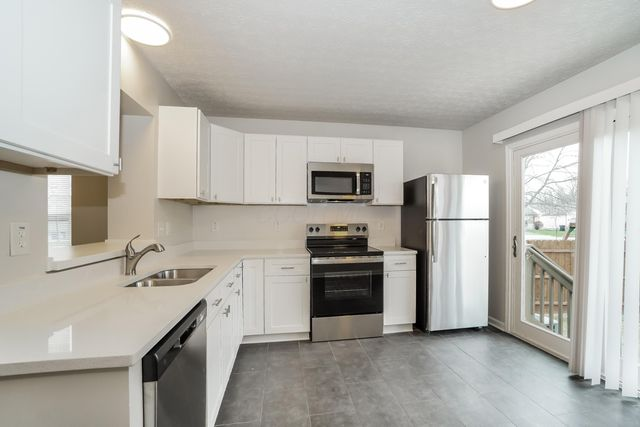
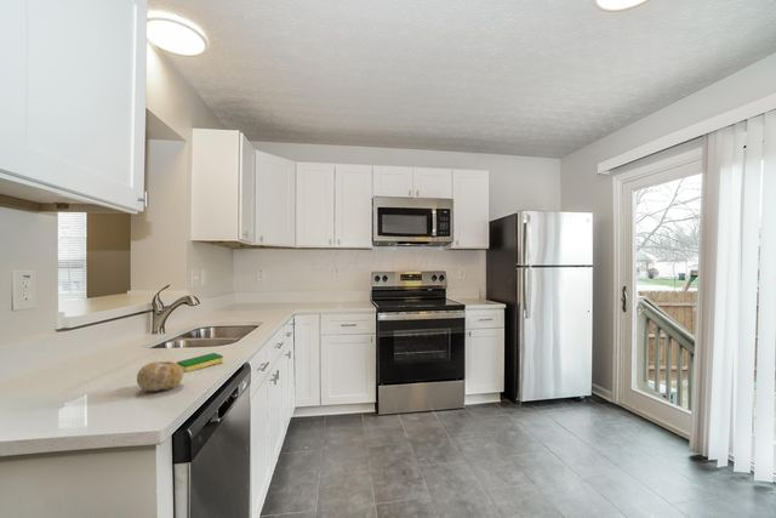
+ dish sponge [176,352,224,374]
+ fruit [136,360,186,392]
